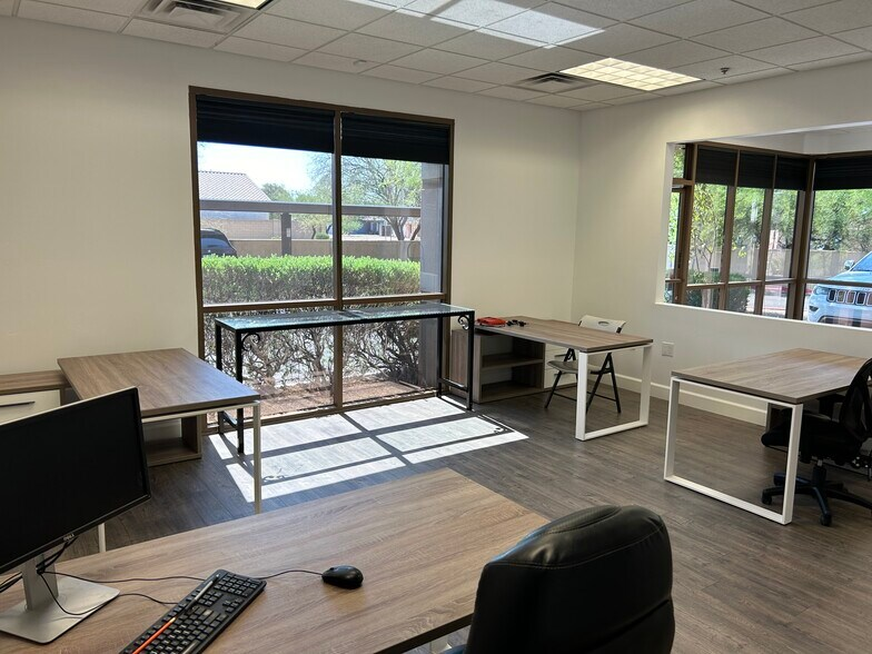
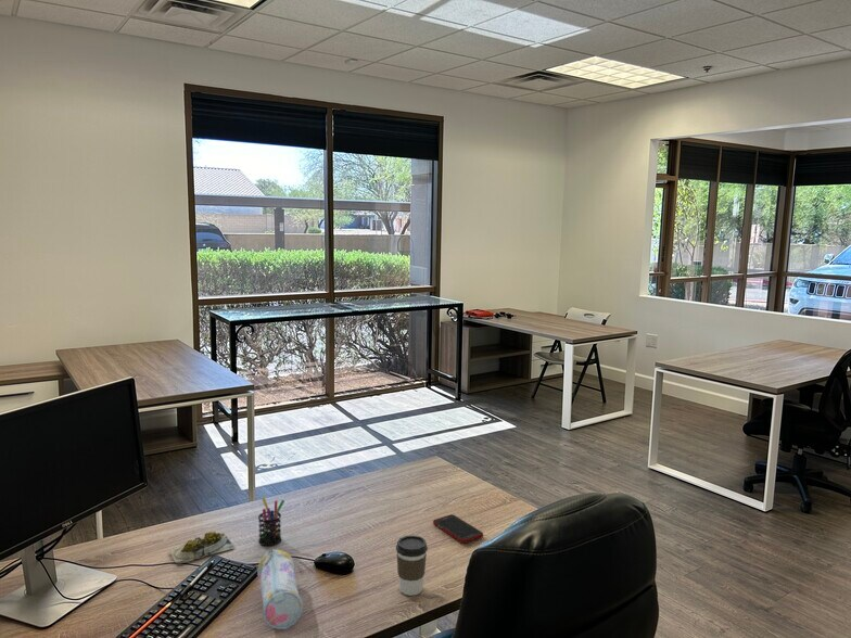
+ succulent plant [168,531,236,564]
+ coffee cup [395,534,429,597]
+ pen holder [257,496,285,547]
+ cell phone [432,513,484,544]
+ pencil case [256,548,304,630]
